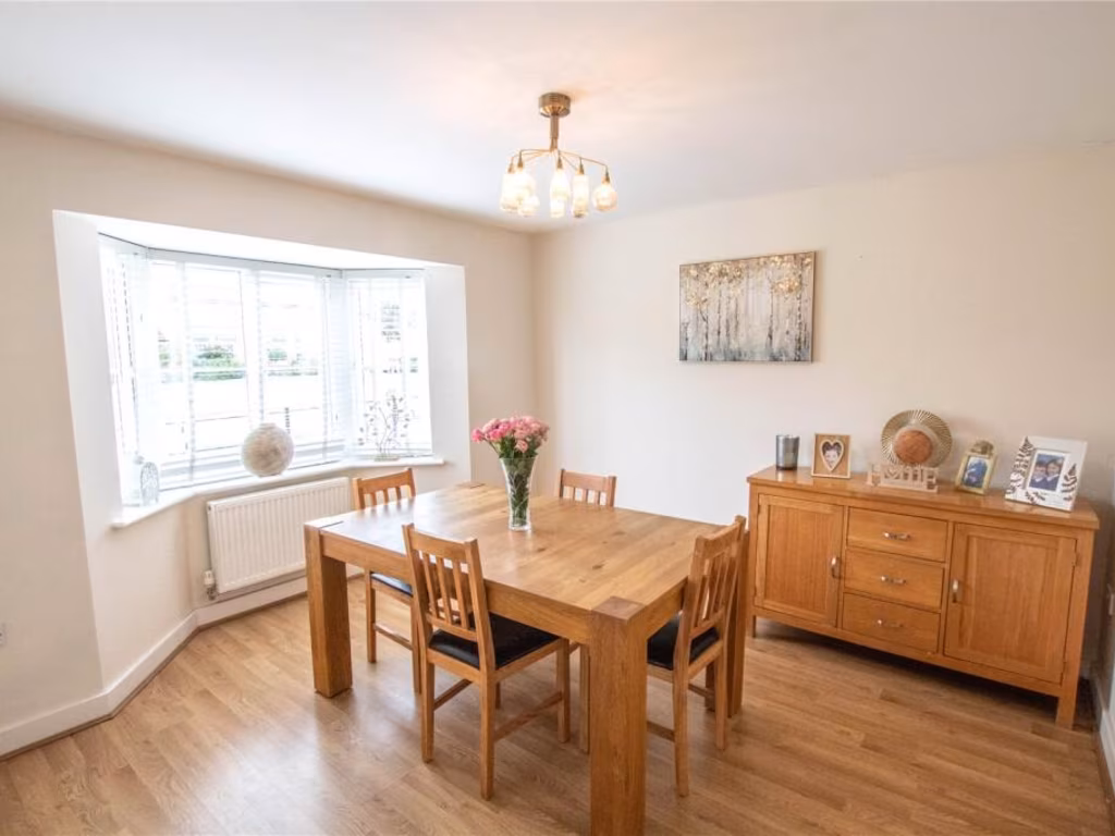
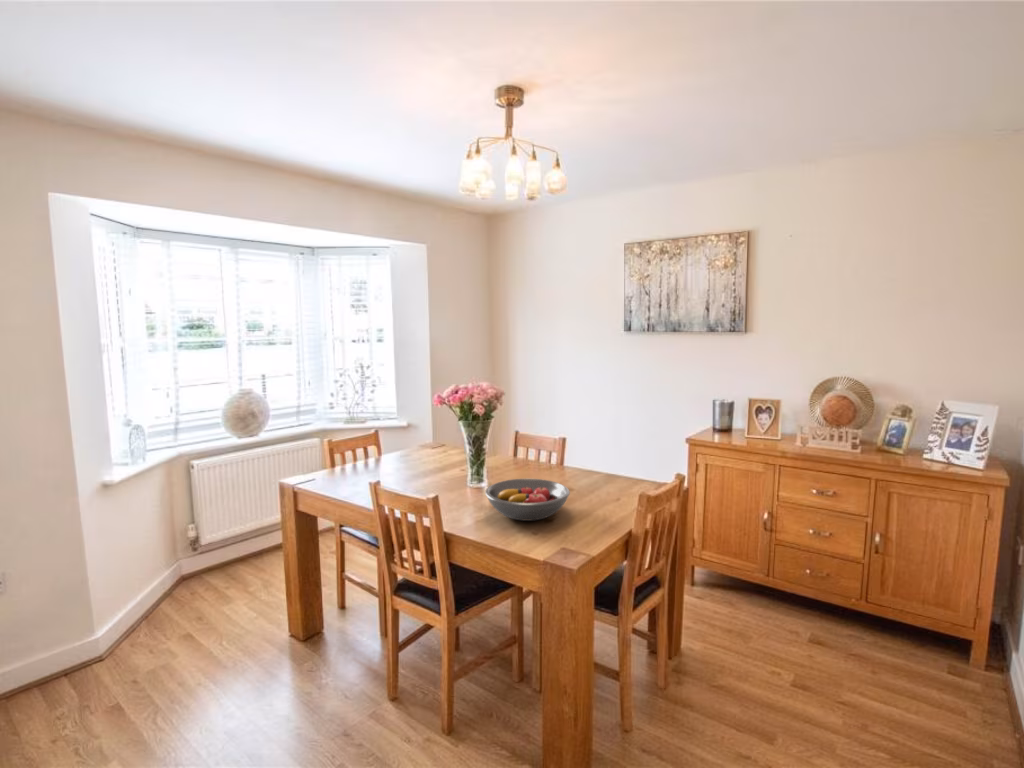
+ fruit bowl [484,478,571,522]
